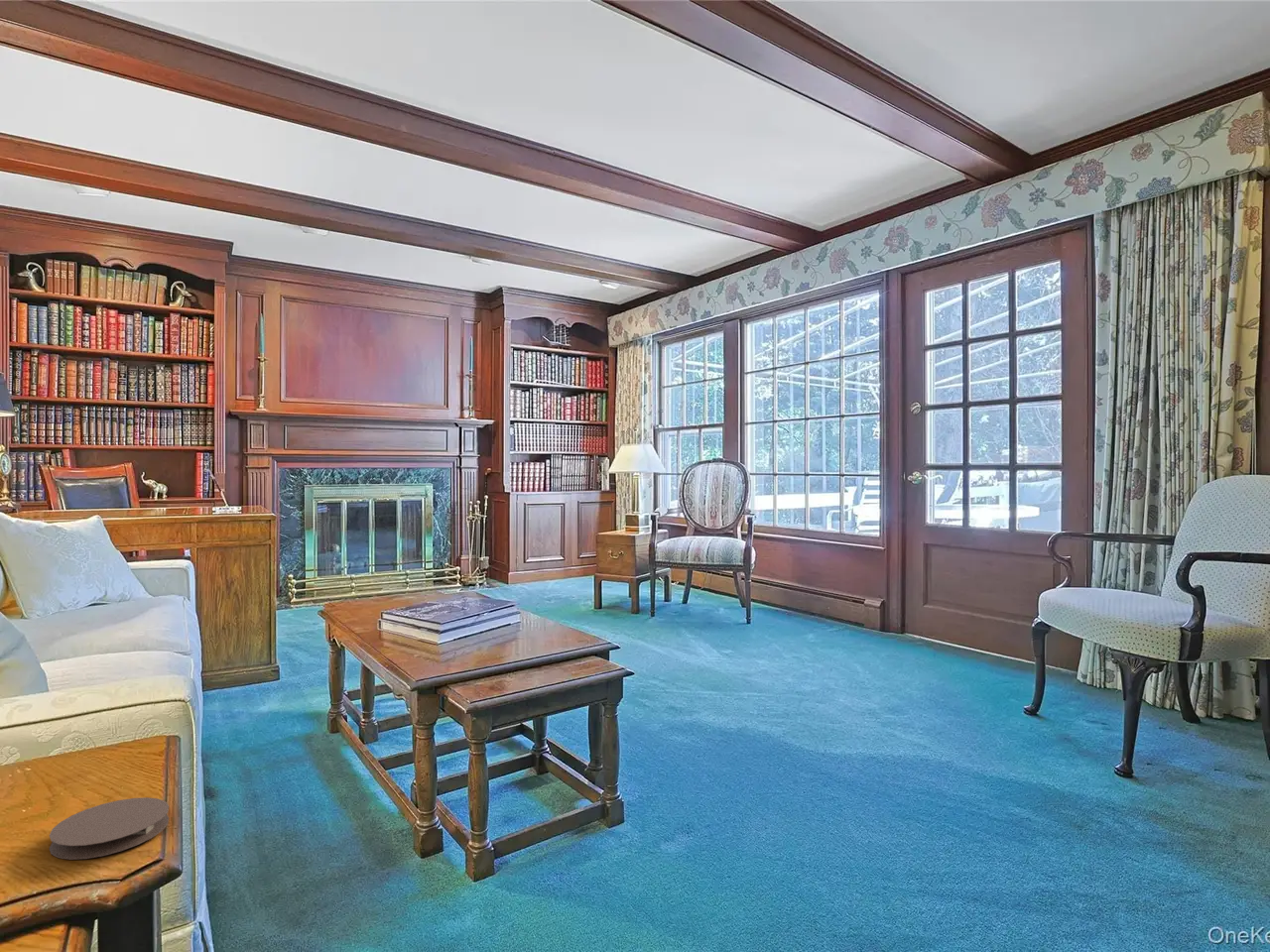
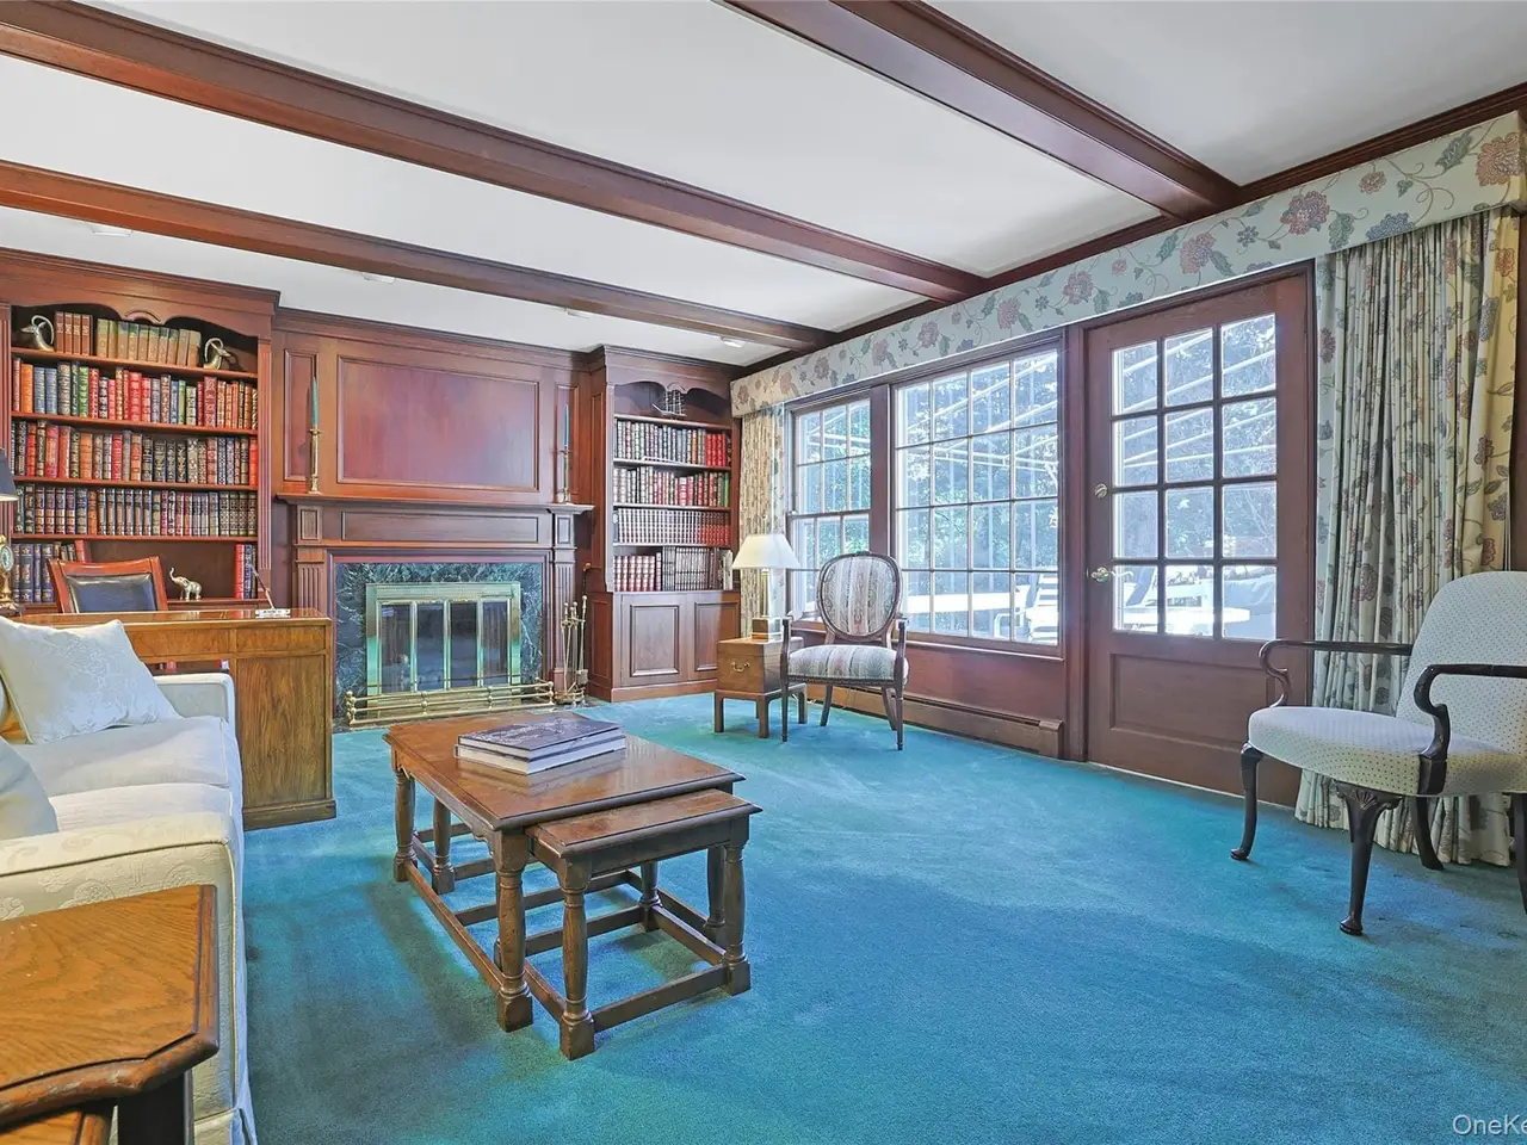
- coaster [49,796,170,861]
